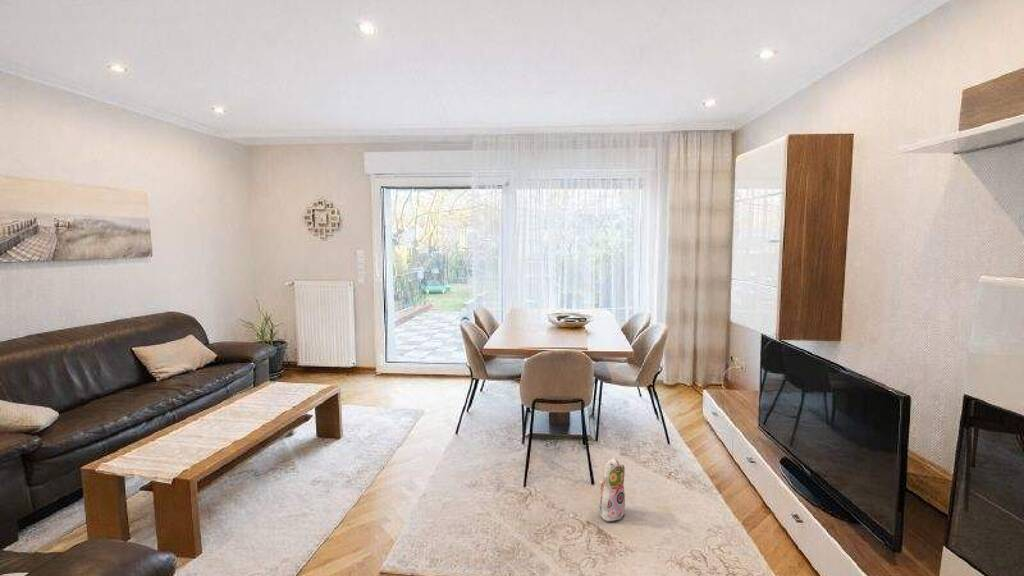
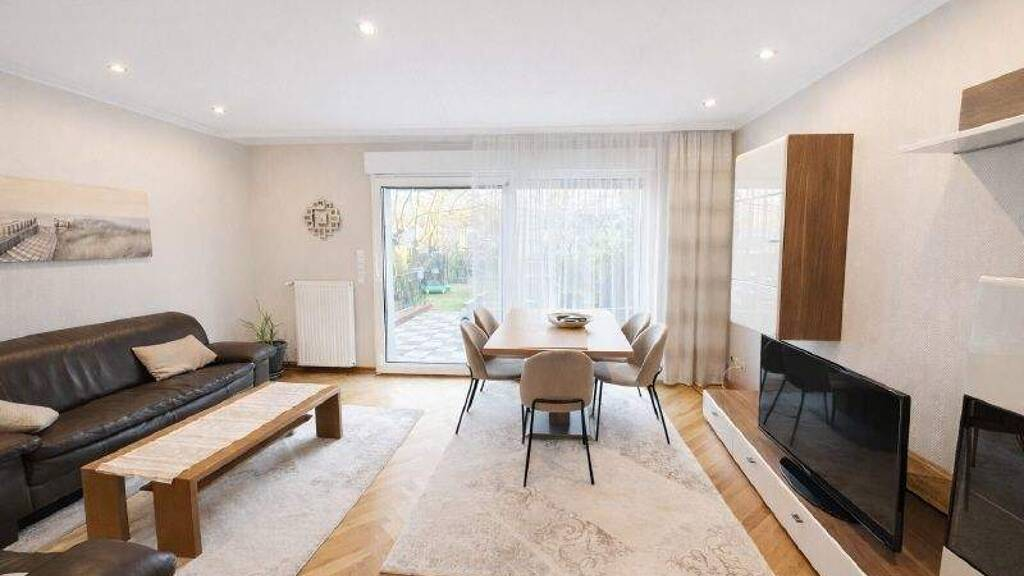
- plush toy [599,457,627,522]
